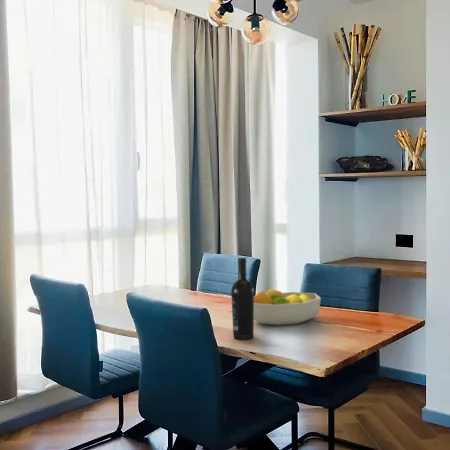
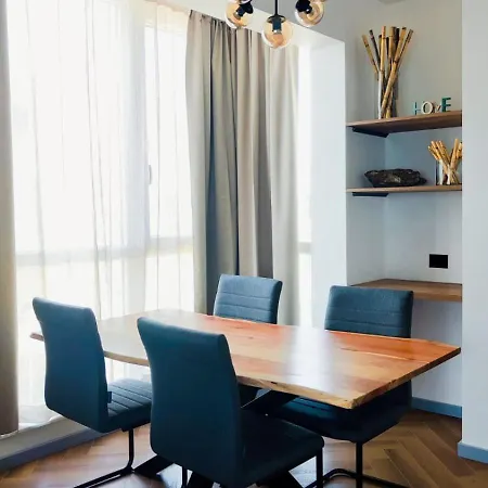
- wine bottle [230,257,255,340]
- fruit bowl [254,288,322,326]
